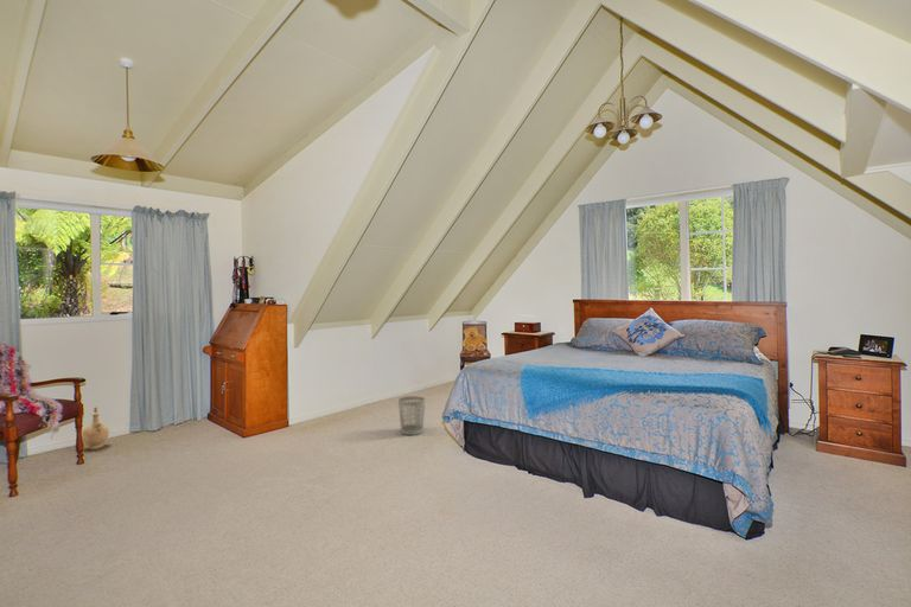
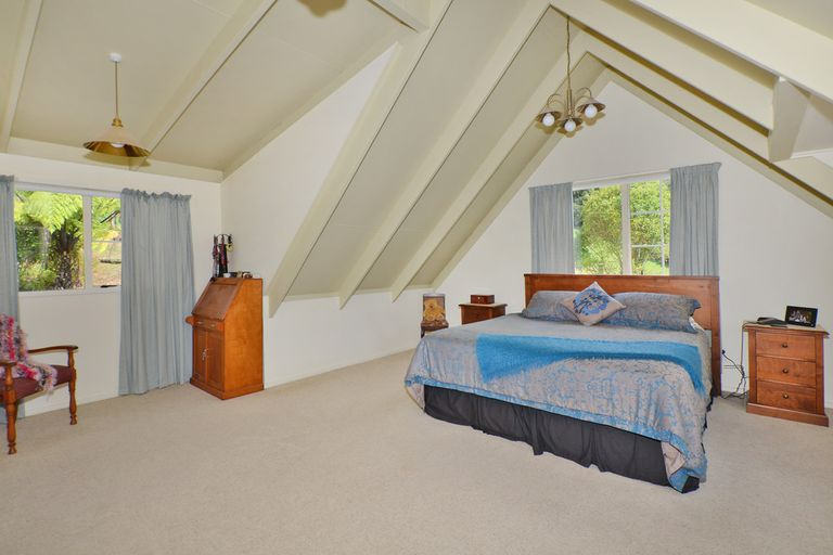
- vase [82,405,110,451]
- wastebasket [397,395,426,436]
